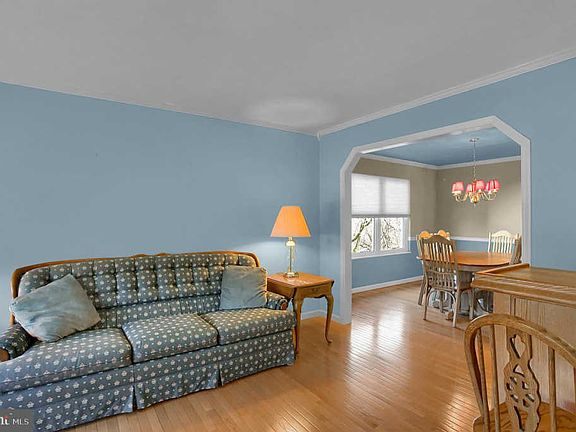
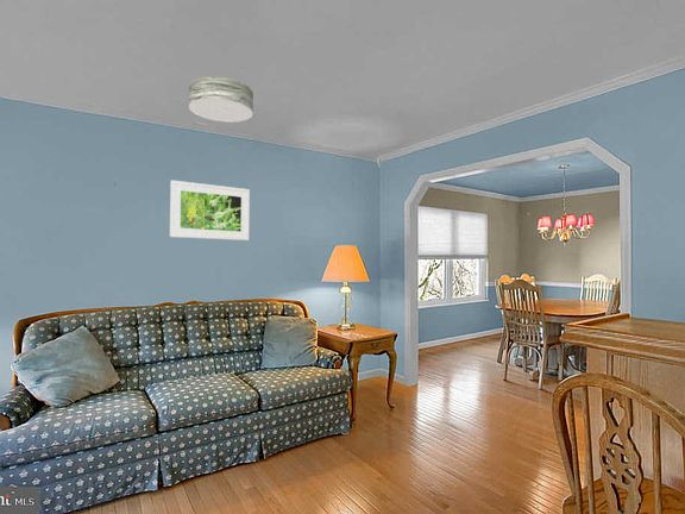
+ ceiling light [188,75,254,124]
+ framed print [169,178,251,242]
